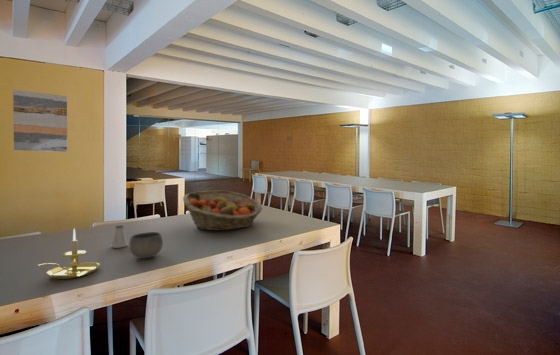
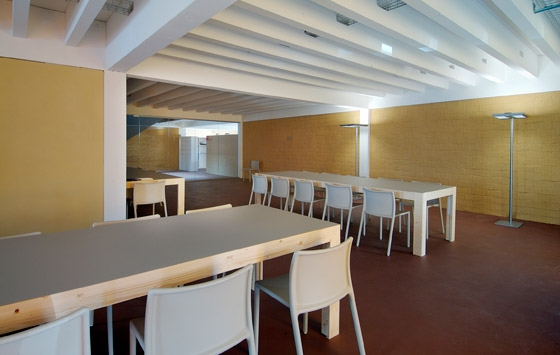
- candle holder [37,228,101,280]
- wall art [12,89,68,153]
- fruit basket [182,189,263,231]
- bowl [128,231,164,259]
- saltshaker [110,224,129,249]
